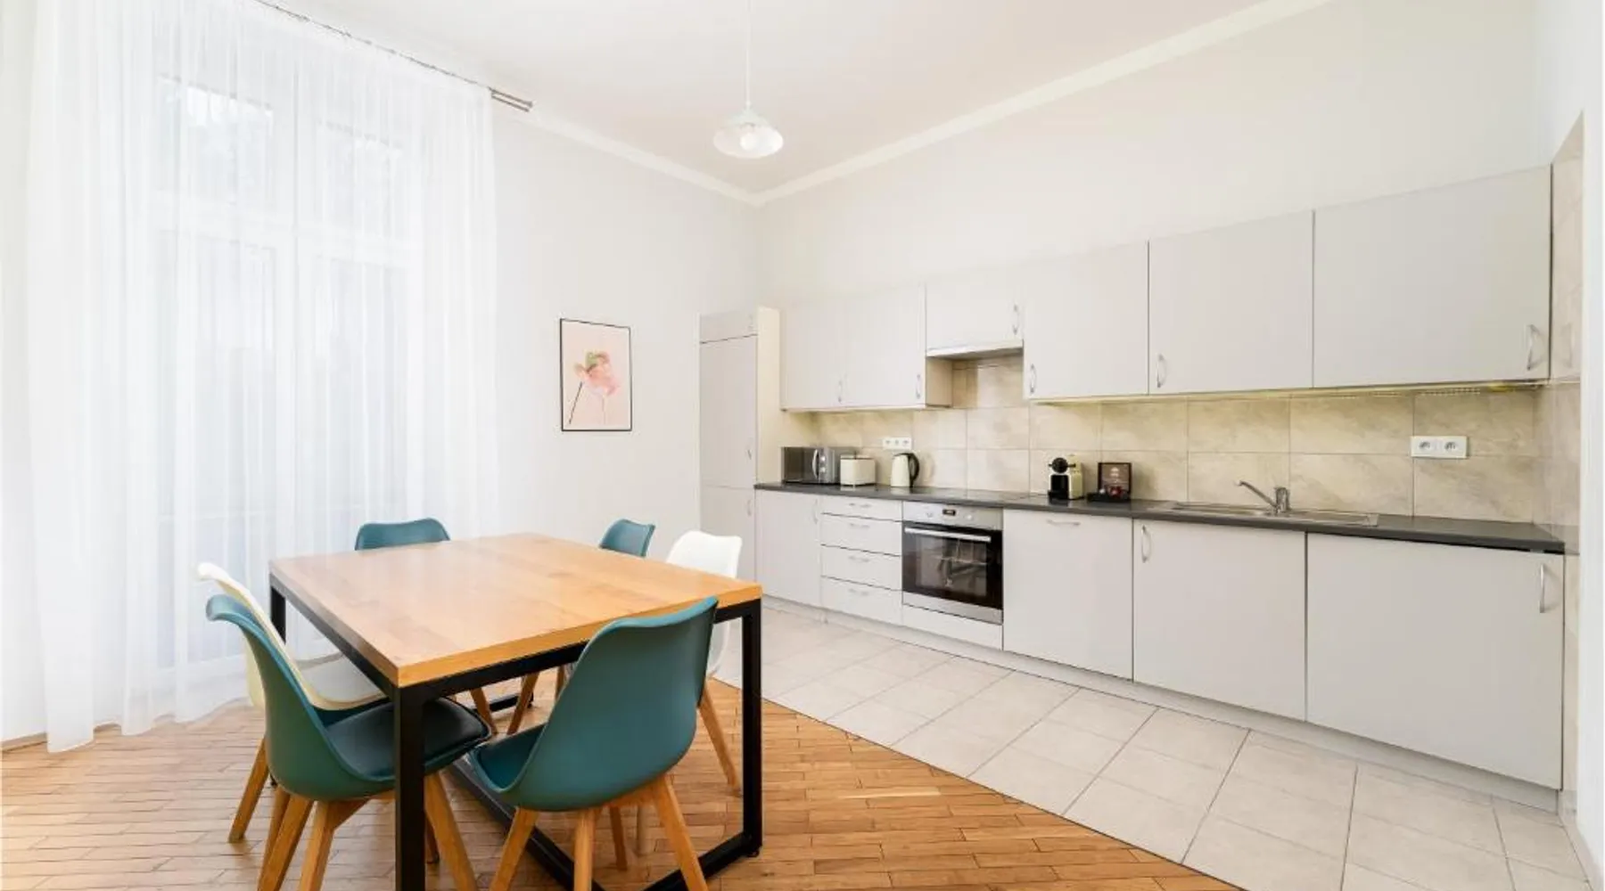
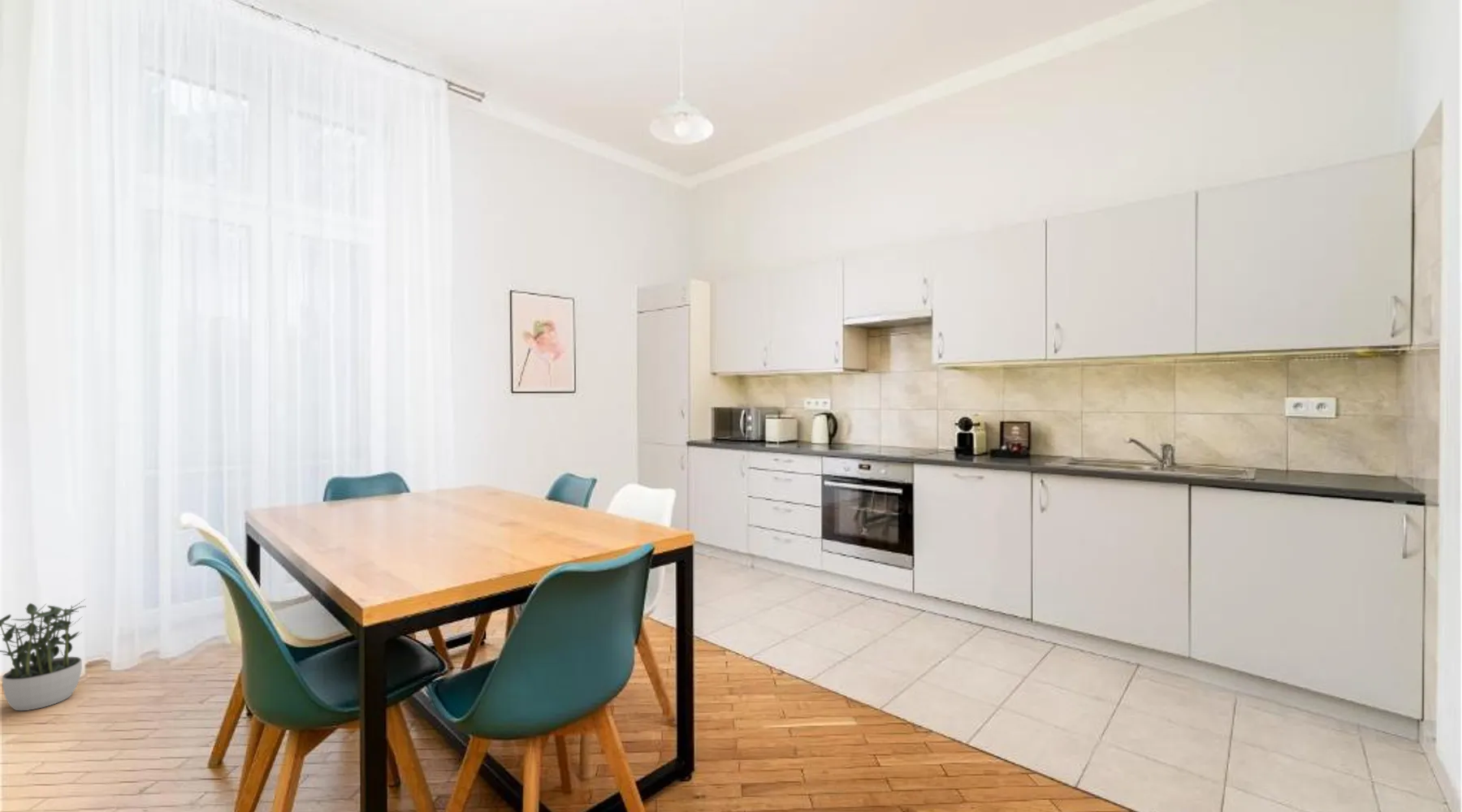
+ potted plant [0,598,87,711]
